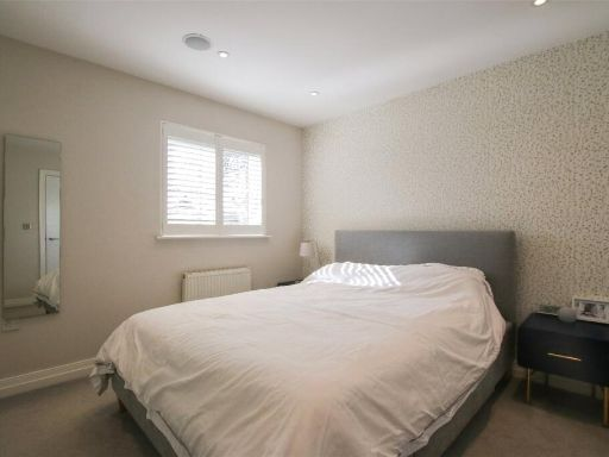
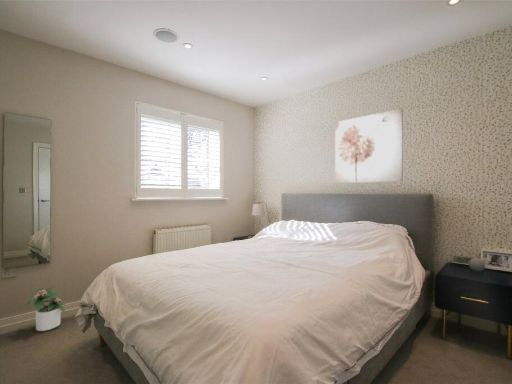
+ potted plant [21,286,67,332]
+ wall art [334,108,404,184]
